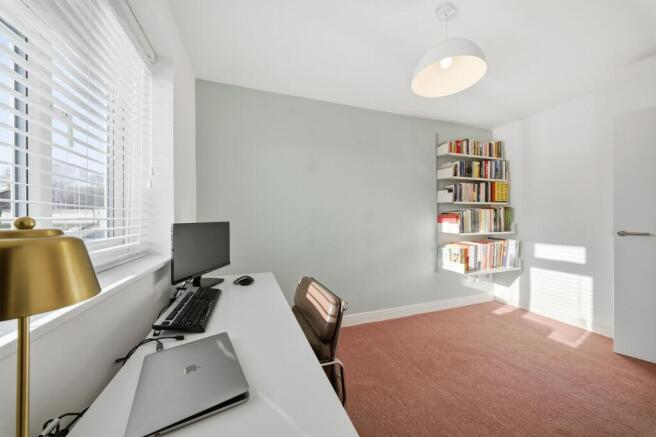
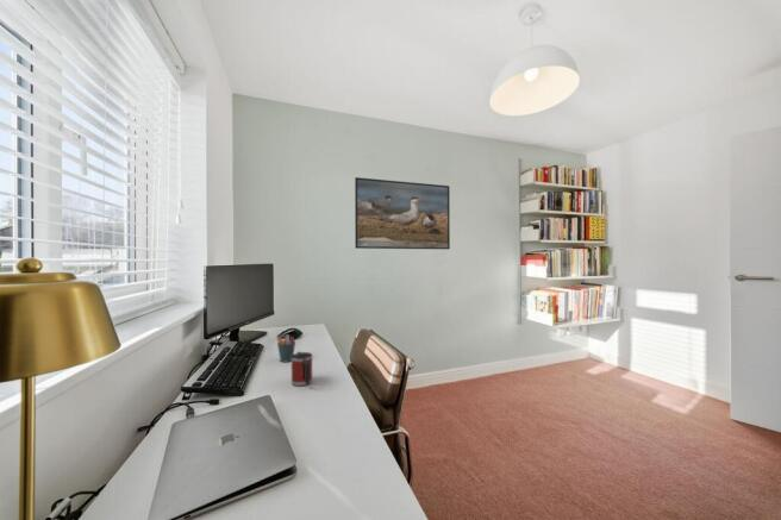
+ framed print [354,176,451,250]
+ pen holder [275,334,296,363]
+ mug [290,351,313,387]
